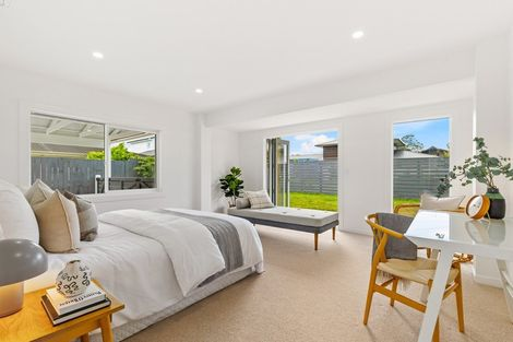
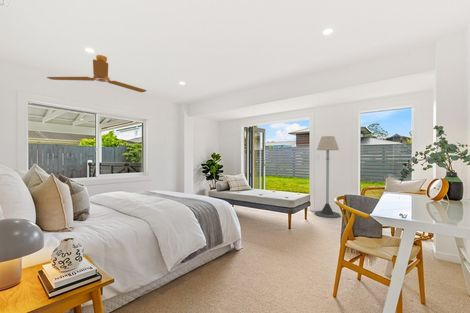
+ floor lamp [314,135,341,219]
+ ceiling fan [46,54,147,93]
